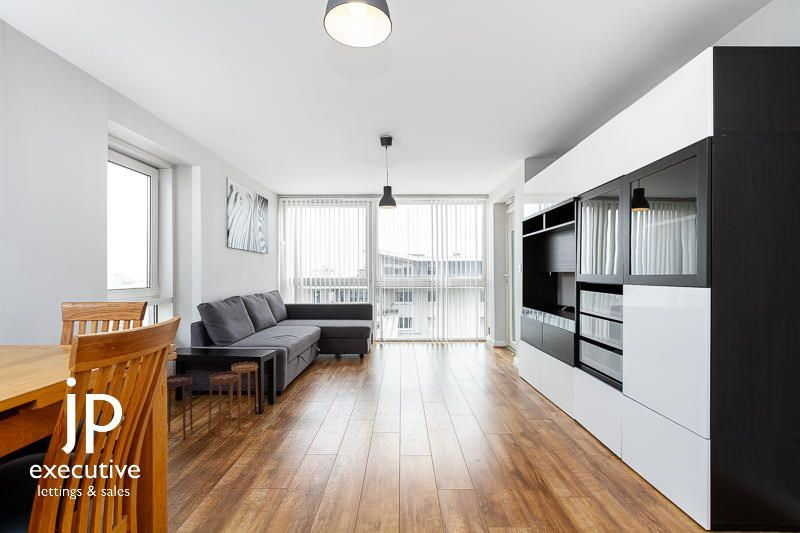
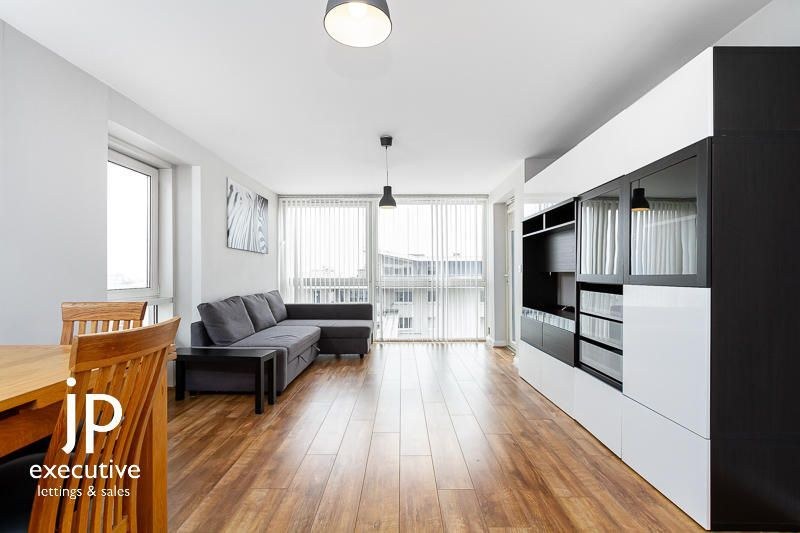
- side table [166,361,259,441]
